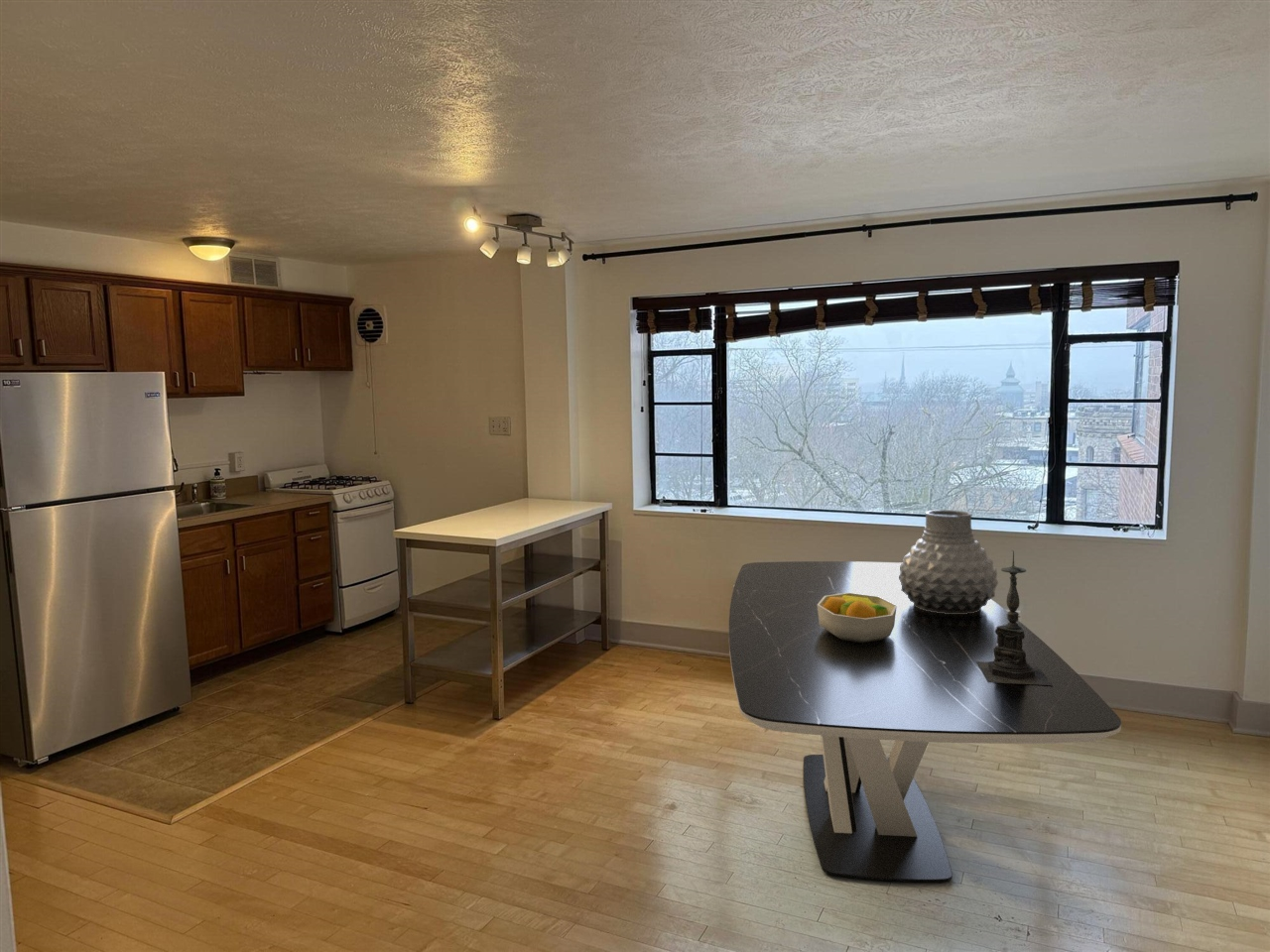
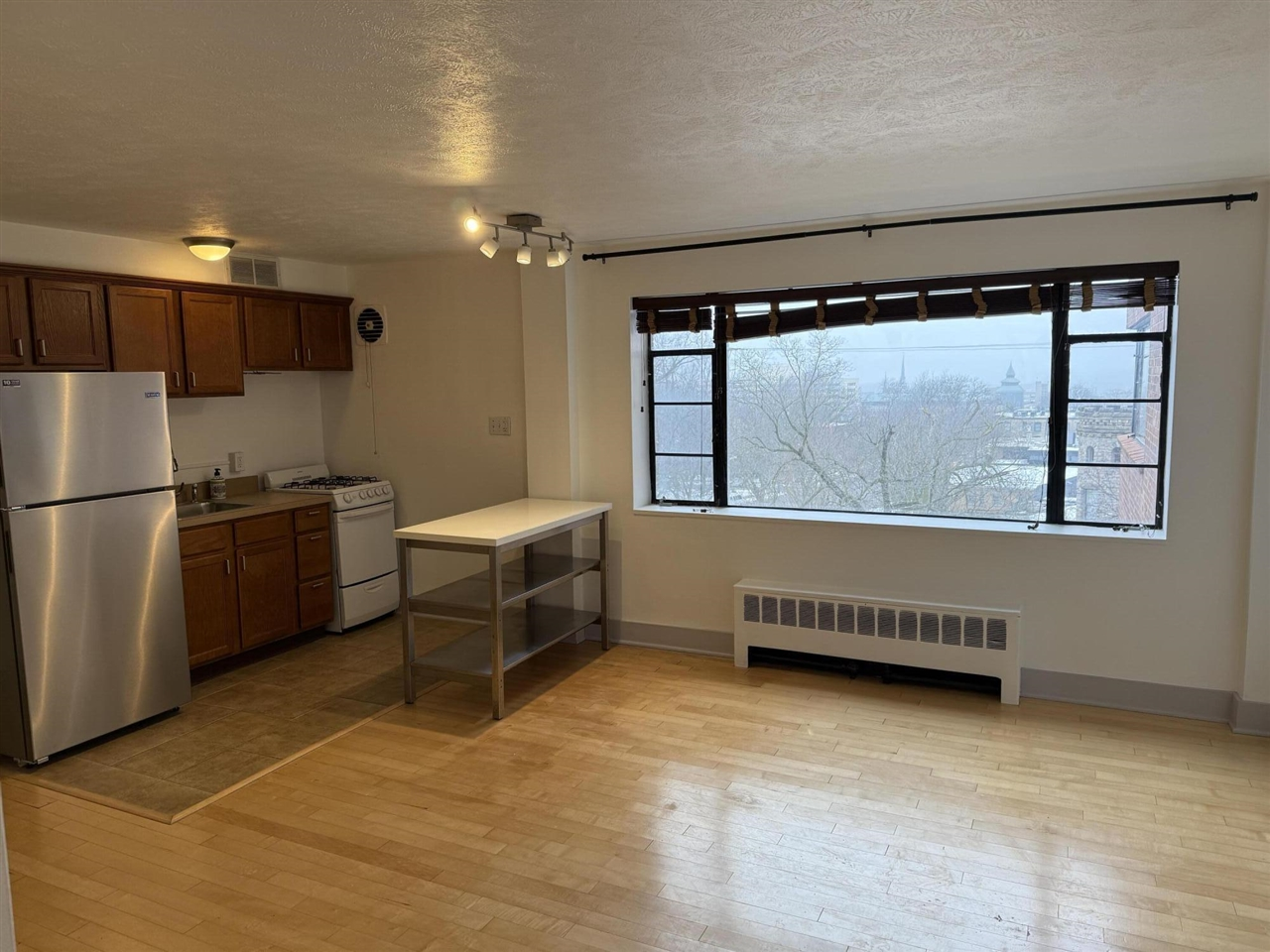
- dining table [728,560,1122,883]
- fruit bowl [818,593,897,643]
- vase [899,509,999,614]
- candle holder [976,549,1053,685]
